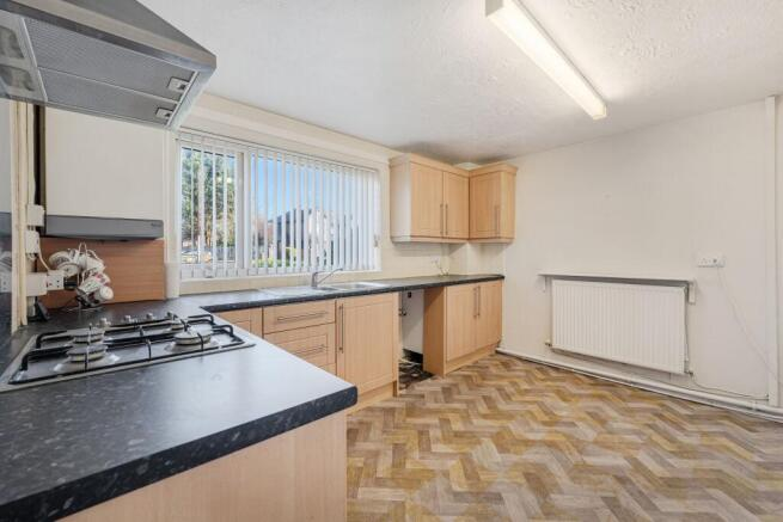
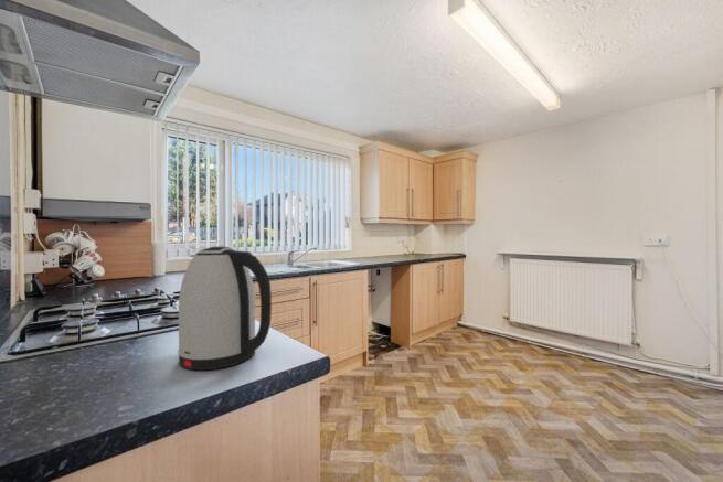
+ kettle [177,245,273,372]
